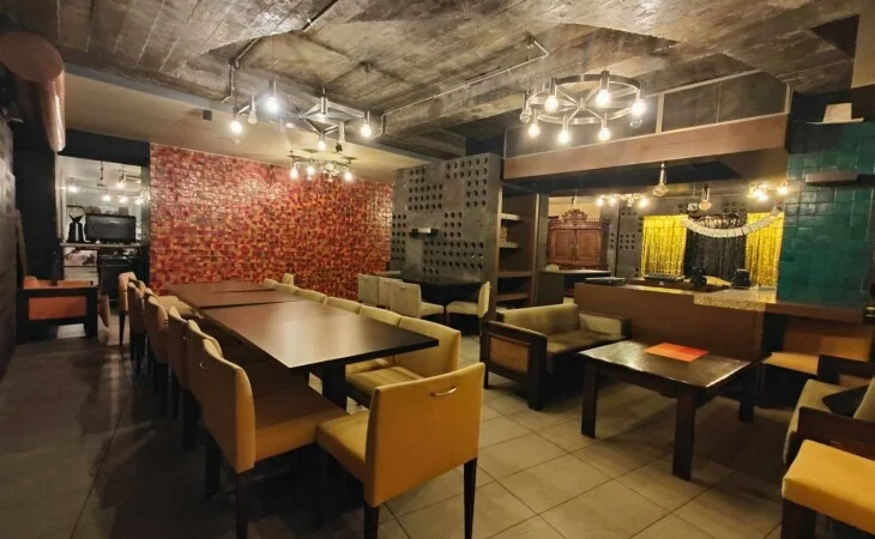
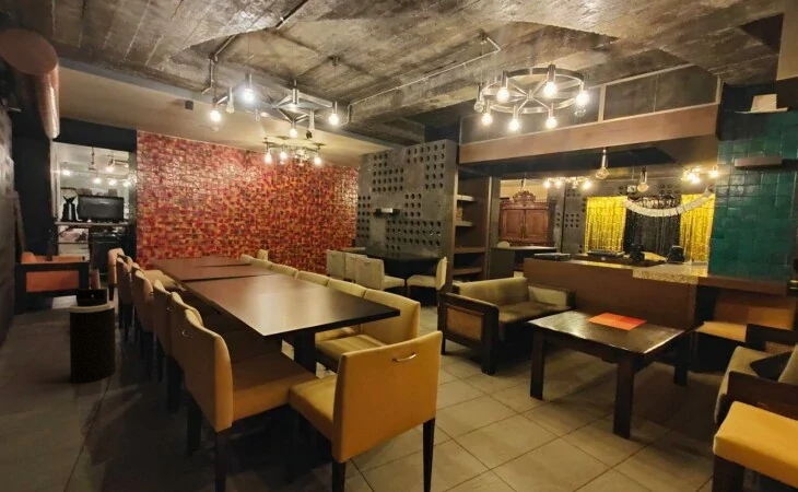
+ trash can [68,288,117,384]
